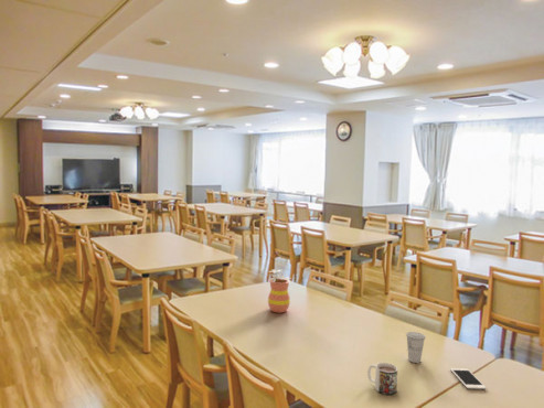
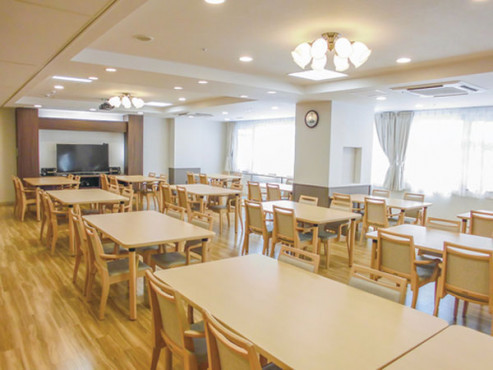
- flowerpot [267,268,292,314]
- cell phone [449,367,488,390]
- mug [366,362,398,396]
- cup [405,331,426,364]
